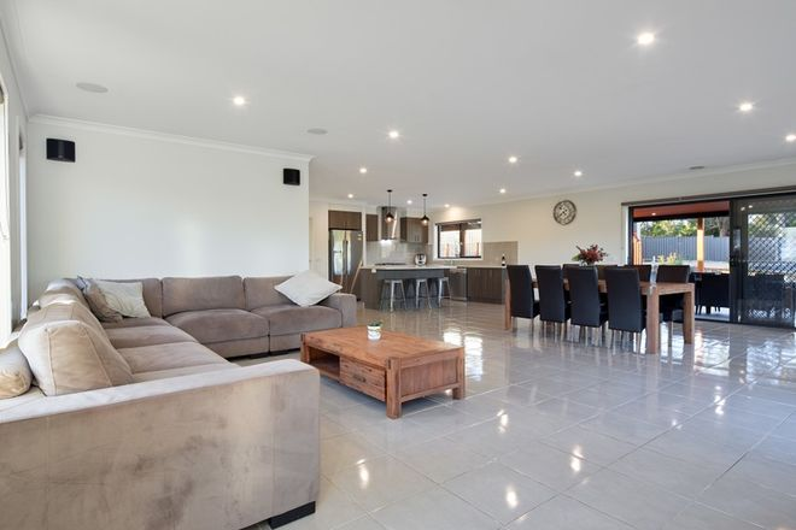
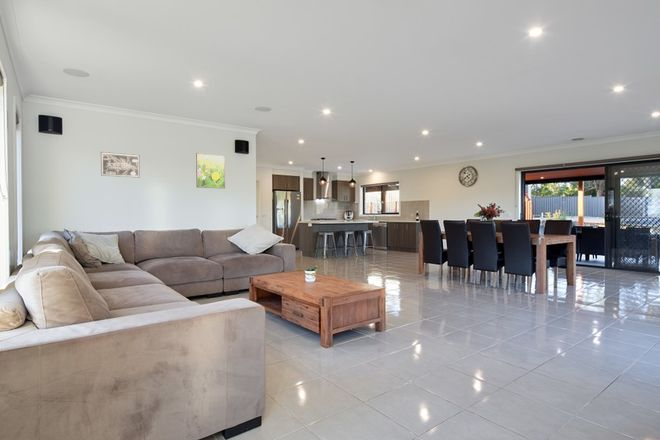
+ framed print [195,152,226,190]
+ wall art [100,151,141,178]
